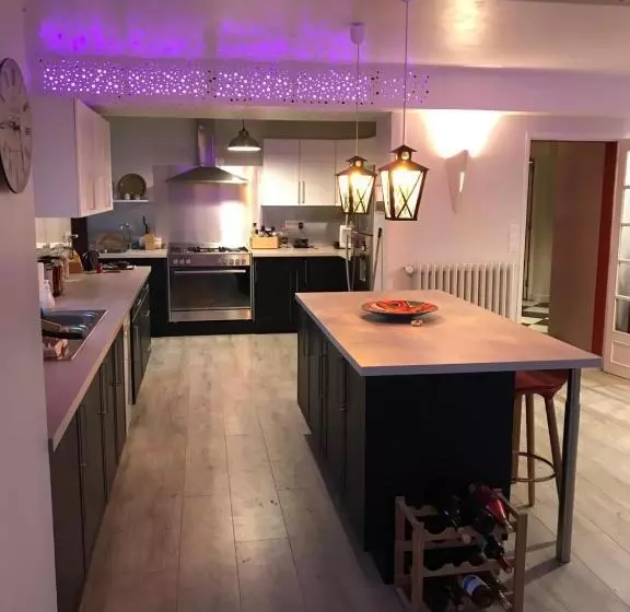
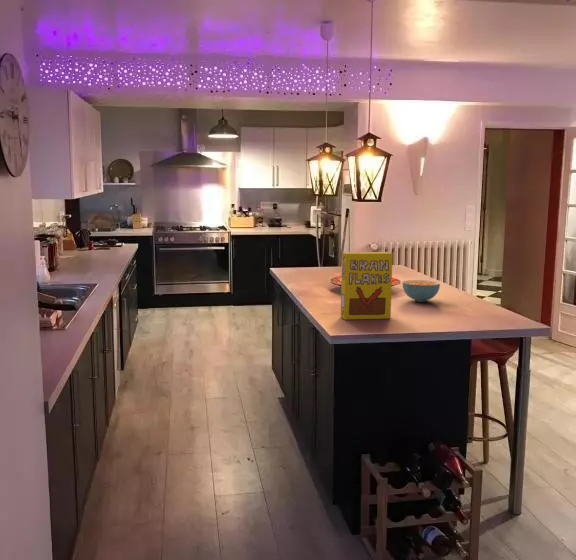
+ cereal box [340,251,394,321]
+ cereal bowl [401,279,441,303]
